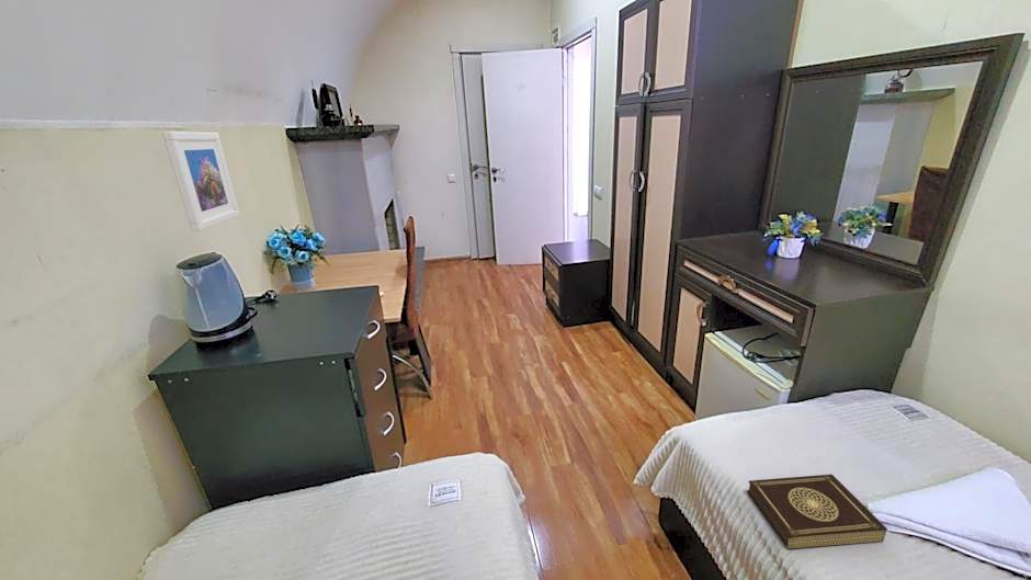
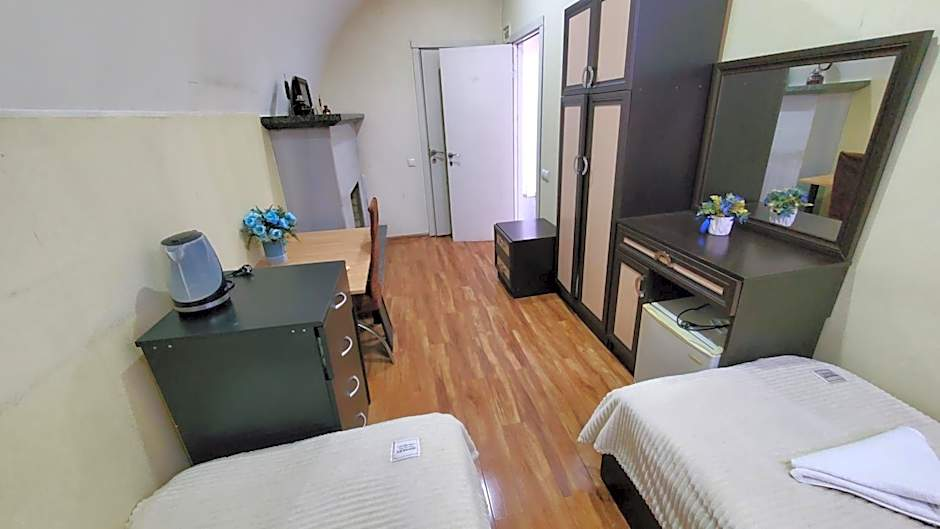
- book [746,474,888,550]
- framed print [161,130,240,232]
